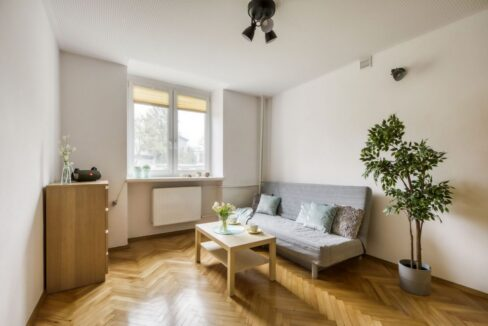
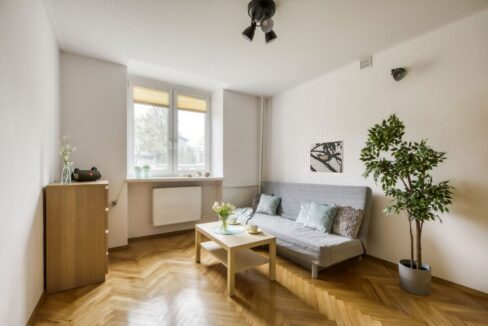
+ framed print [309,140,344,174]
